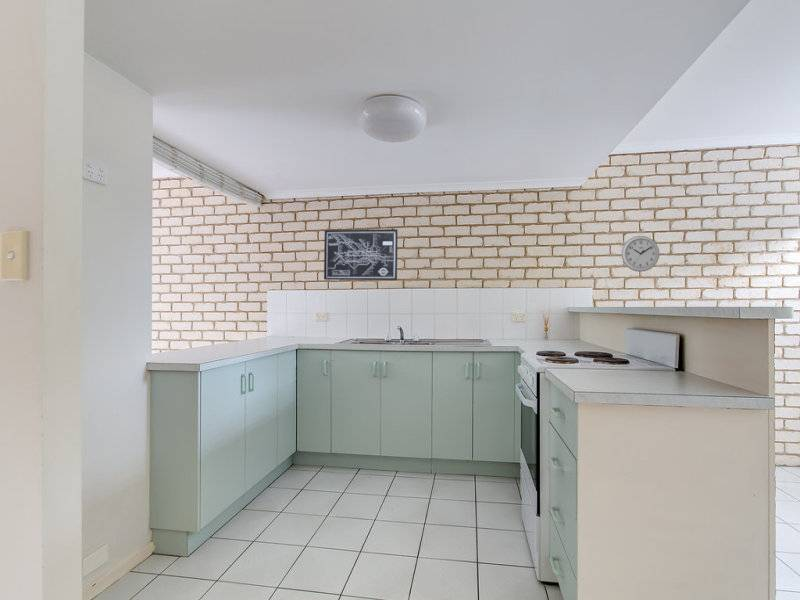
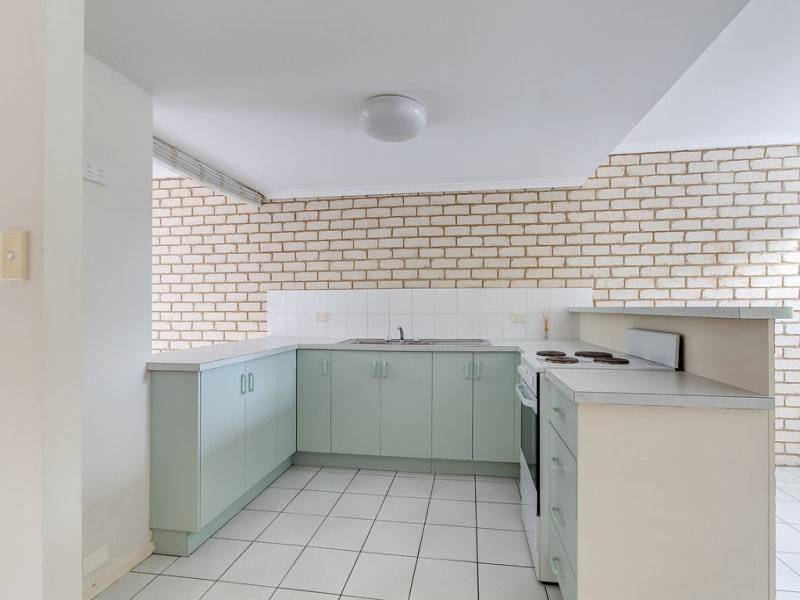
- wall clock [620,235,660,273]
- wall art [323,228,399,281]
